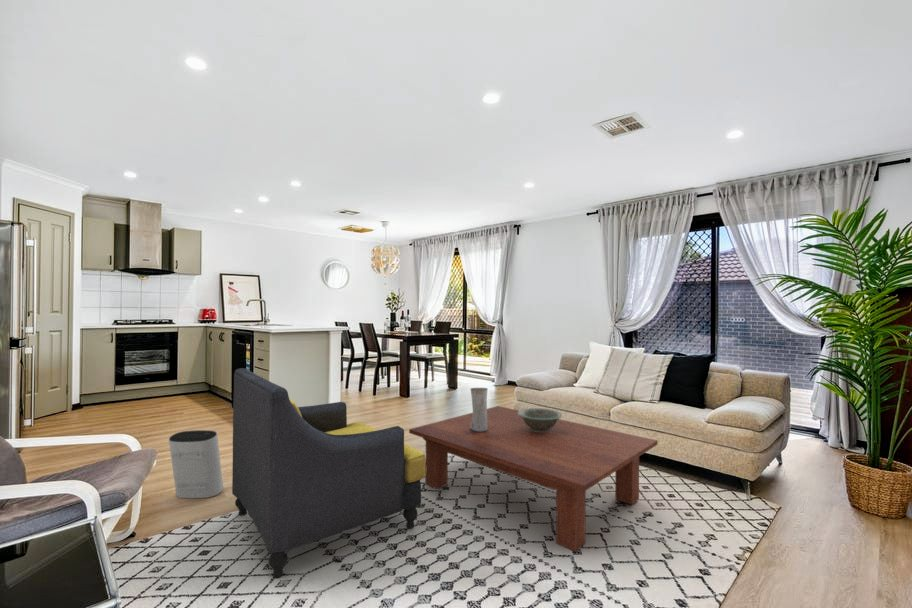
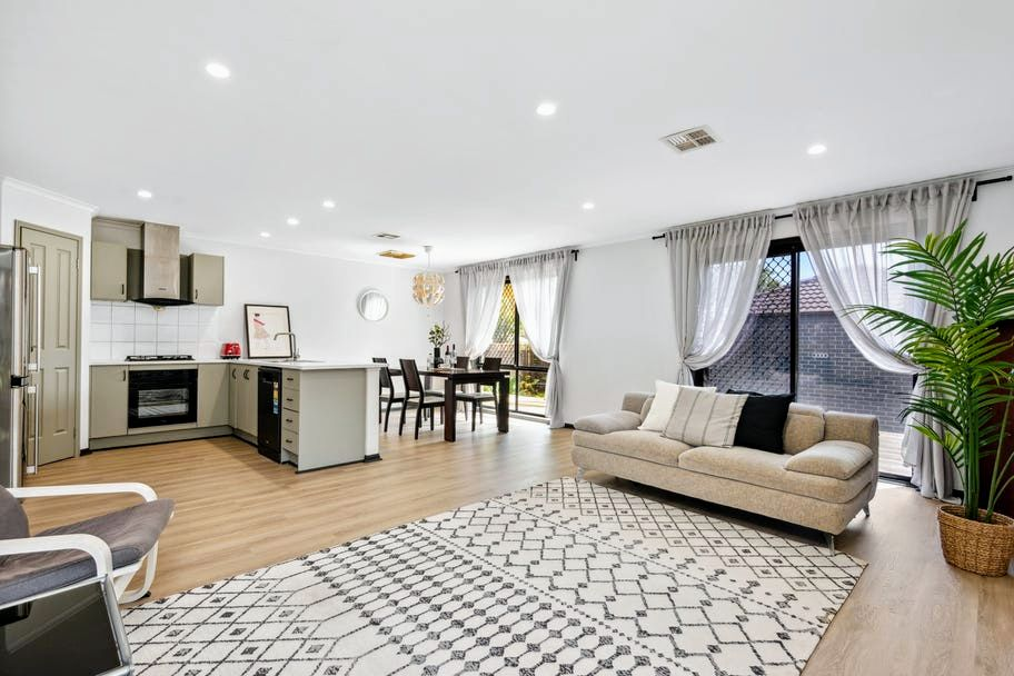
- armchair [231,367,426,579]
- decorative bowl [518,407,563,433]
- vase [470,387,489,432]
- air purifier [168,429,224,499]
- coffee table [408,405,659,553]
